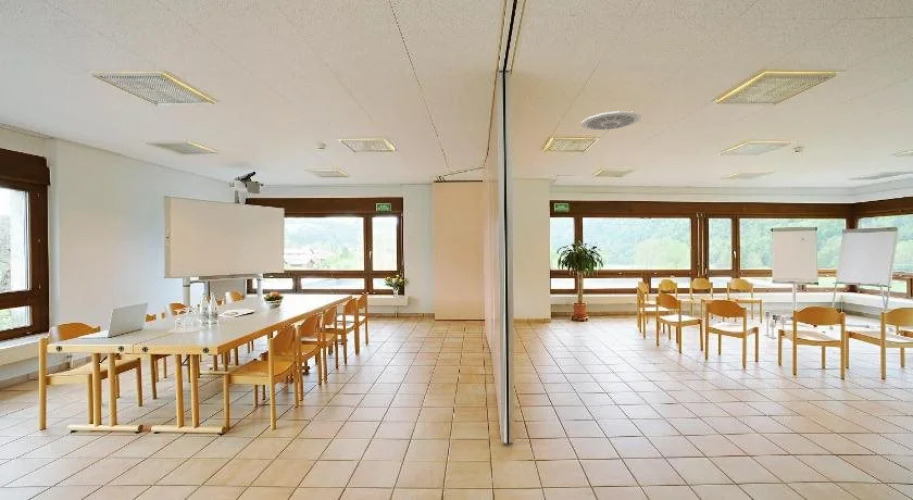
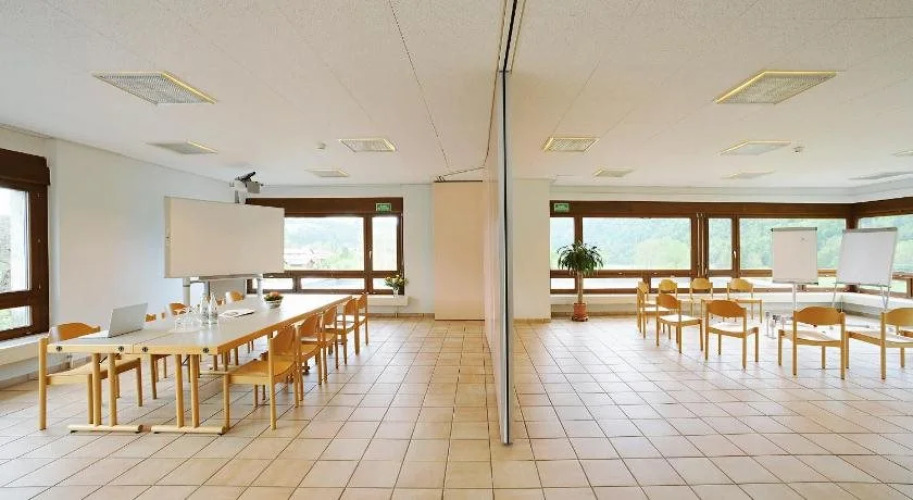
- ceiling vent [580,110,642,131]
